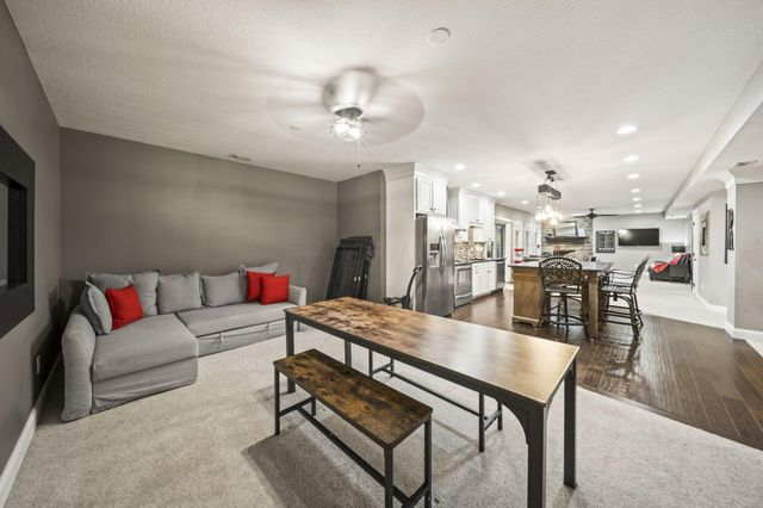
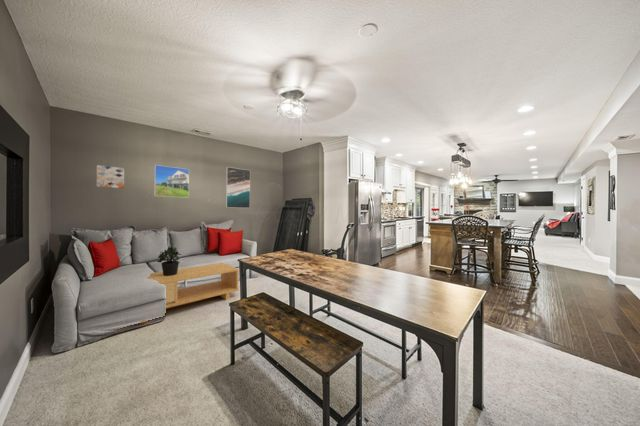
+ coffee table [140,262,240,324]
+ potted plant [156,246,182,276]
+ wall art [96,164,125,189]
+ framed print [225,166,251,209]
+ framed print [153,164,190,199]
